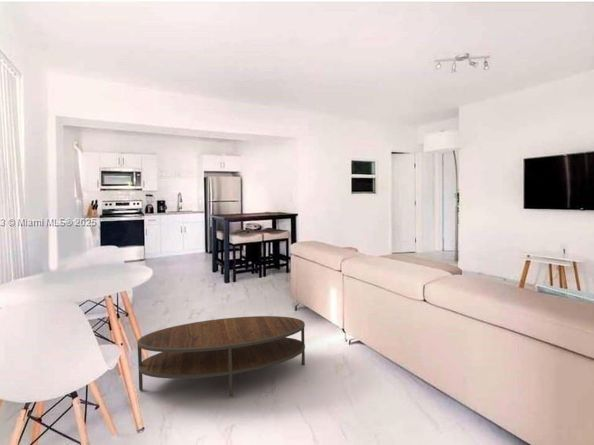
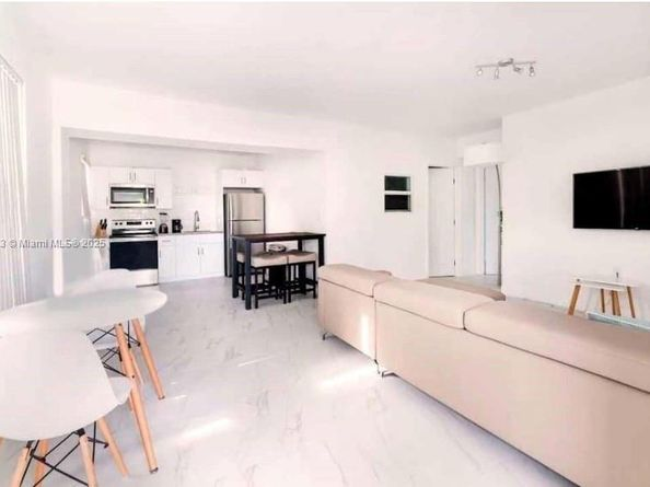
- coffee table [136,315,306,398]
